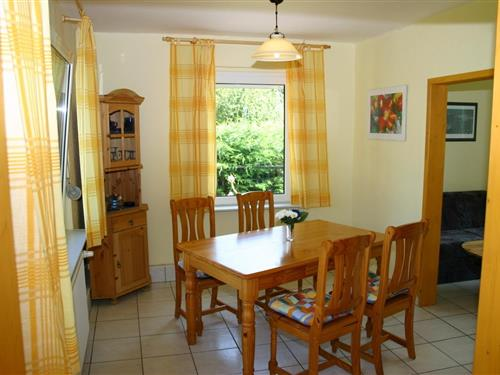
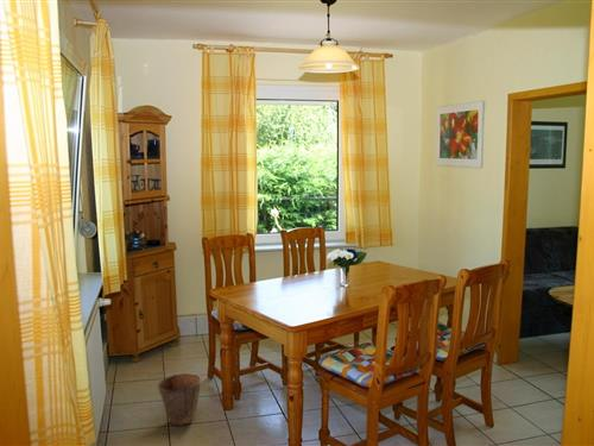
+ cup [157,372,202,427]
